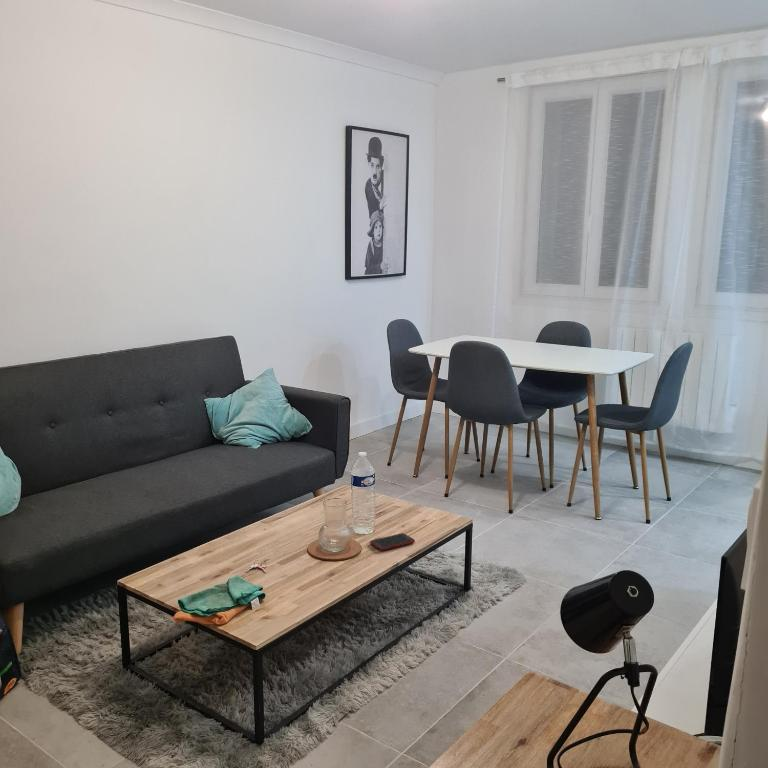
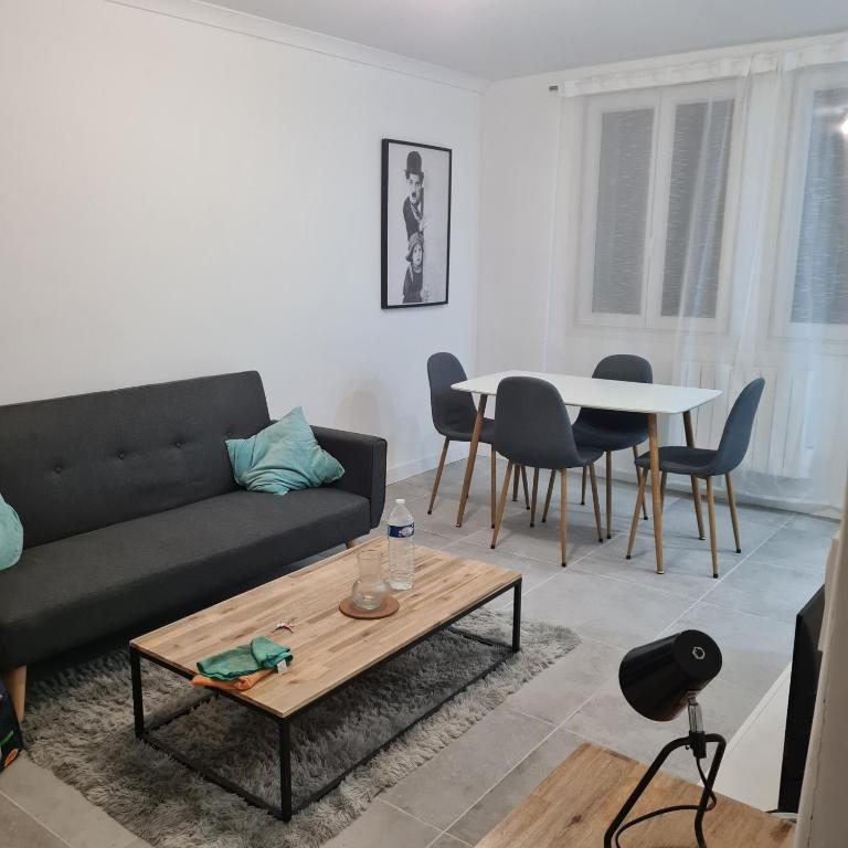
- cell phone [369,532,416,552]
